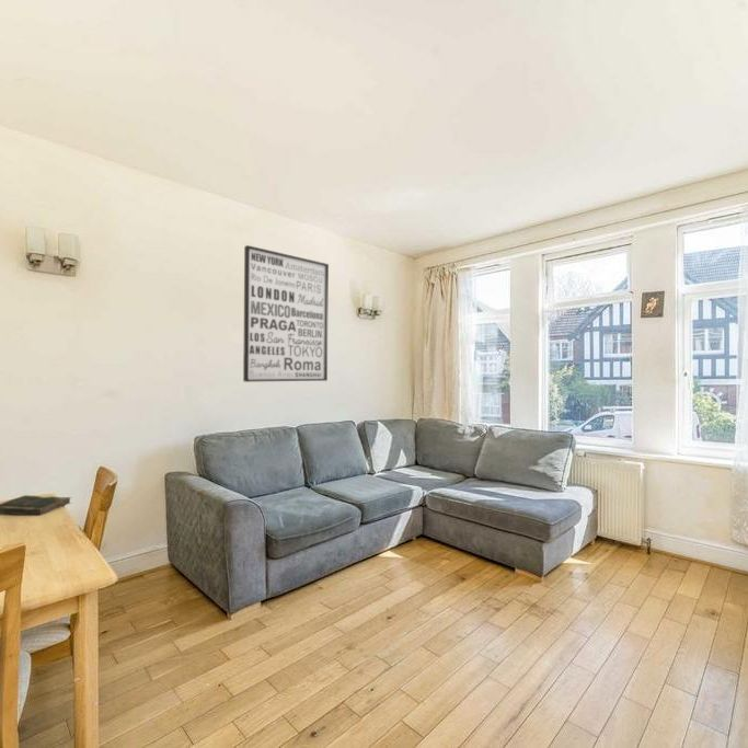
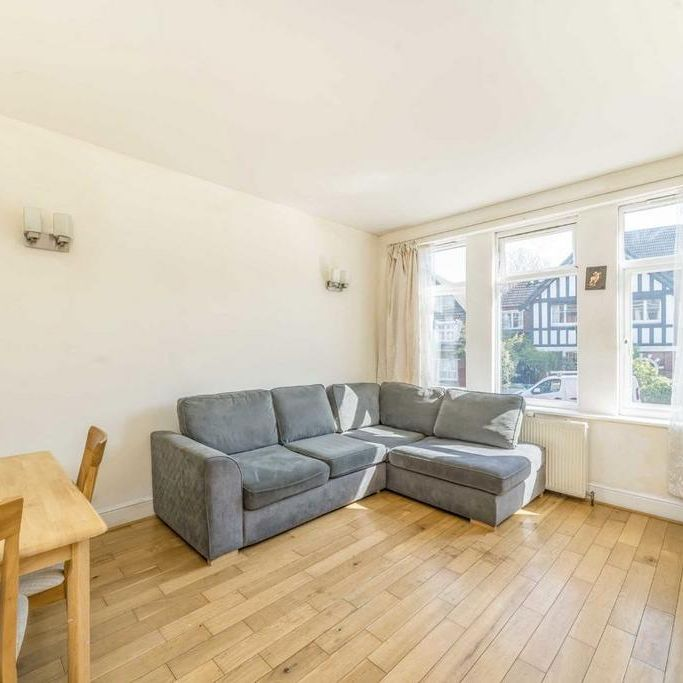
- wall art [242,244,330,383]
- bible [0,494,73,516]
